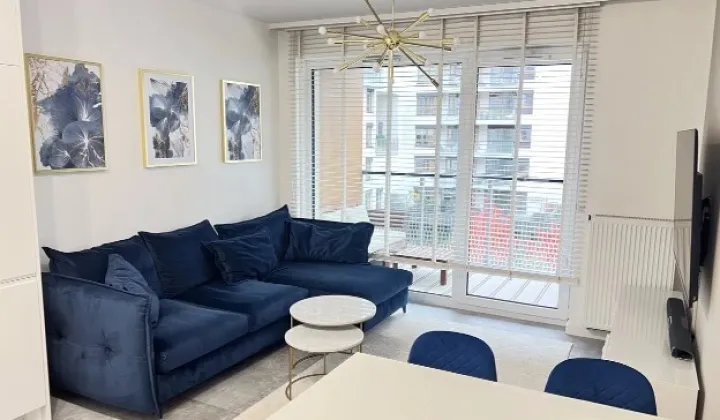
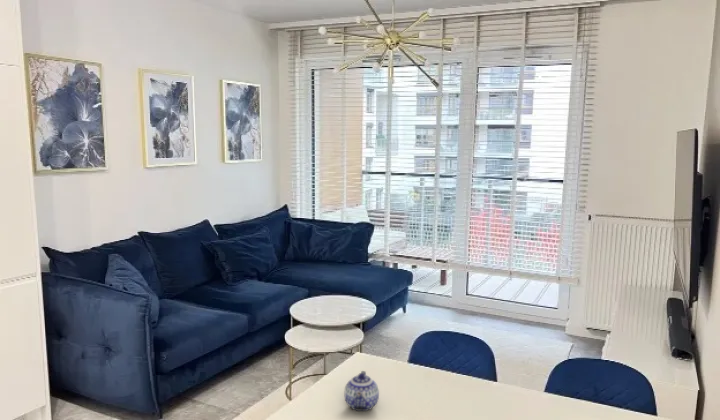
+ teapot [344,370,380,412]
